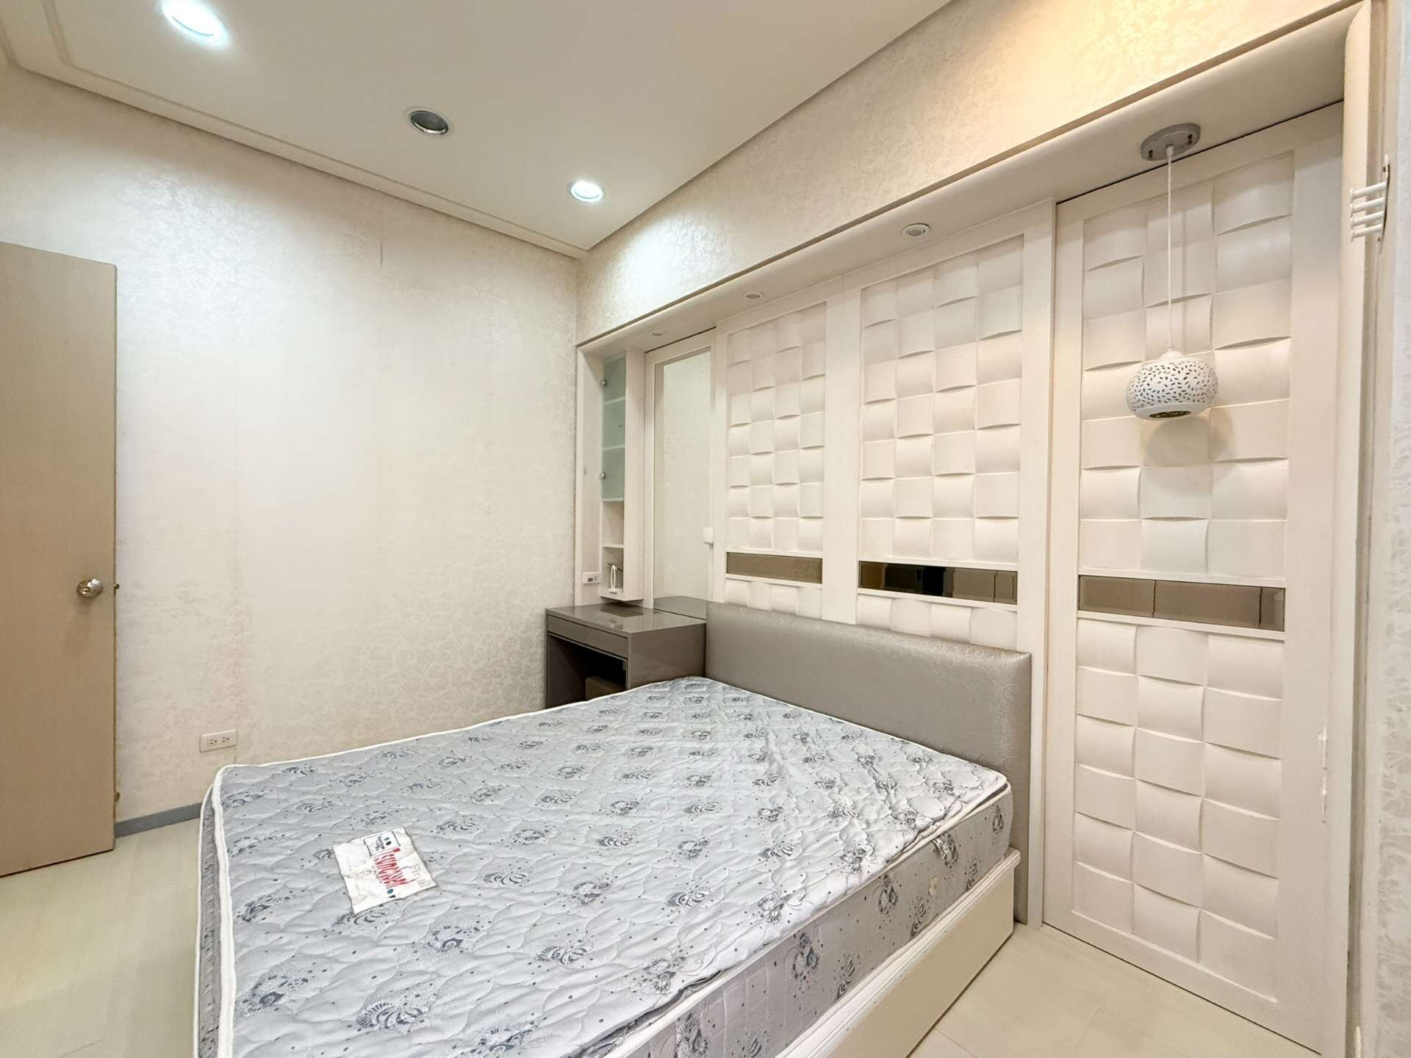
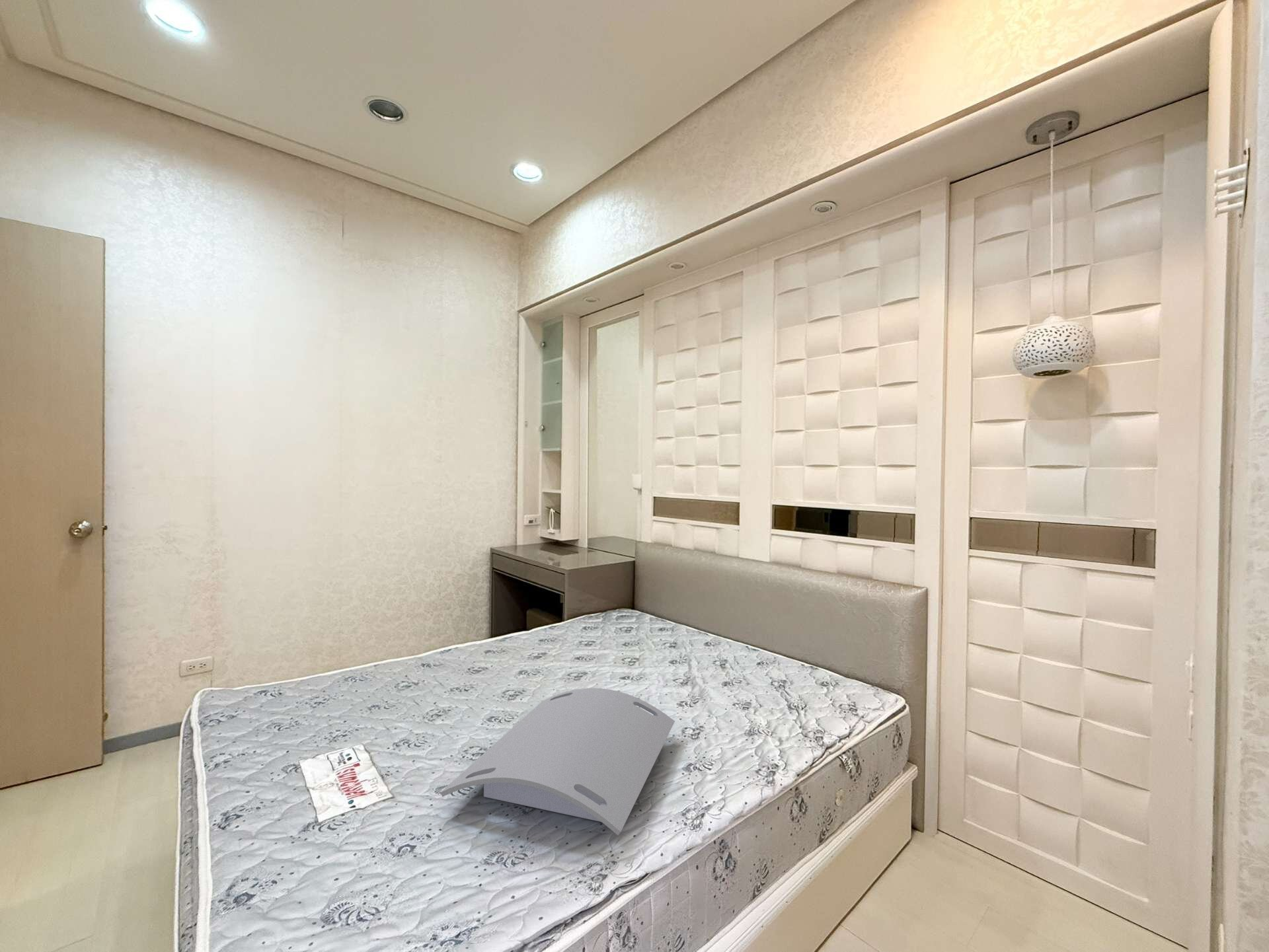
+ serving tray [440,687,675,836]
